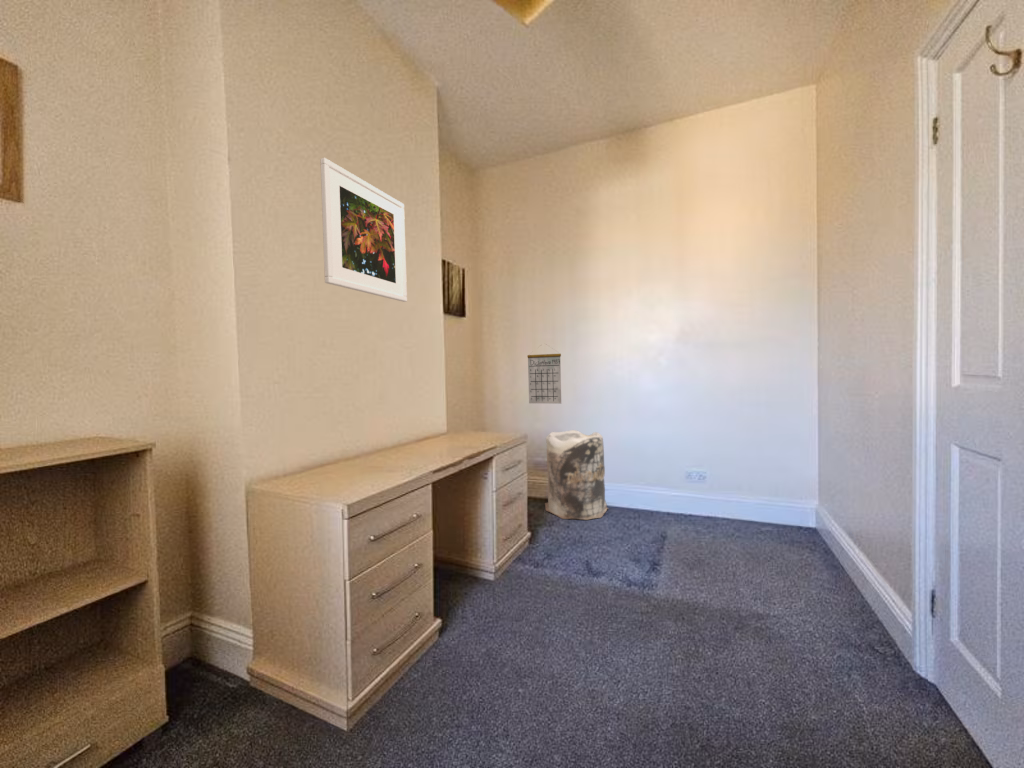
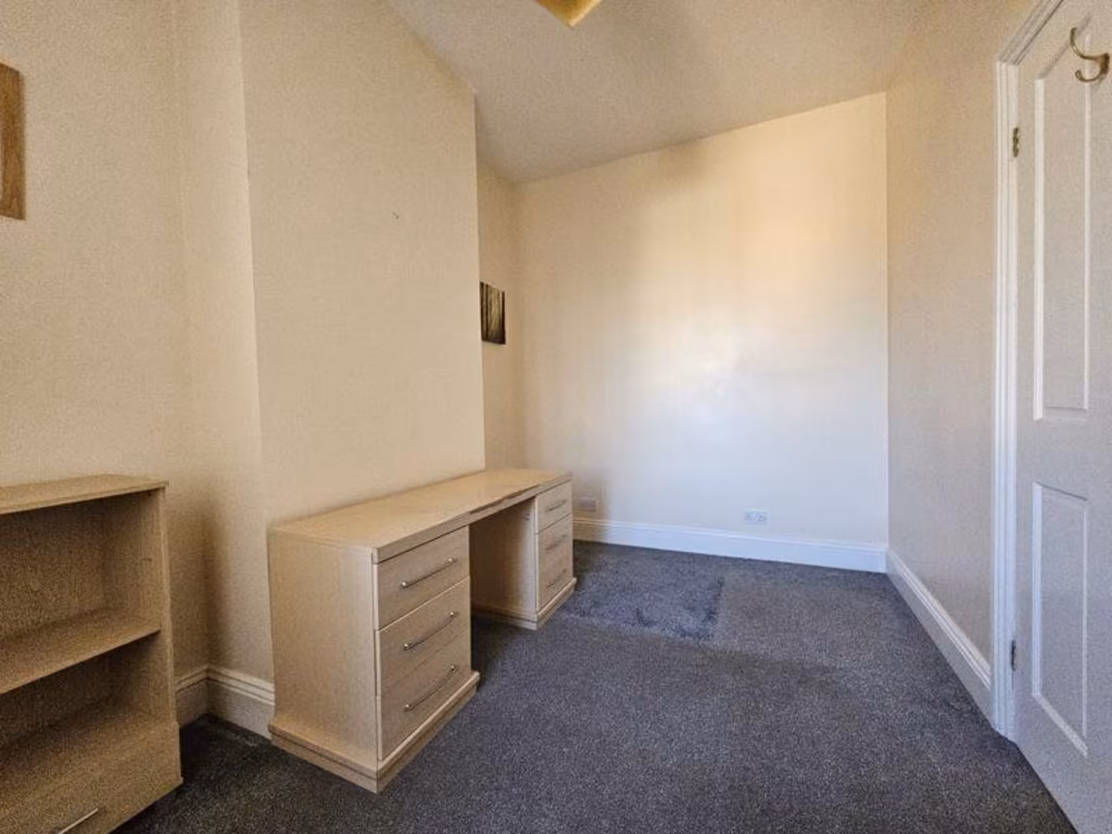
- calendar [526,343,562,405]
- bag [544,429,609,521]
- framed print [319,157,408,303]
